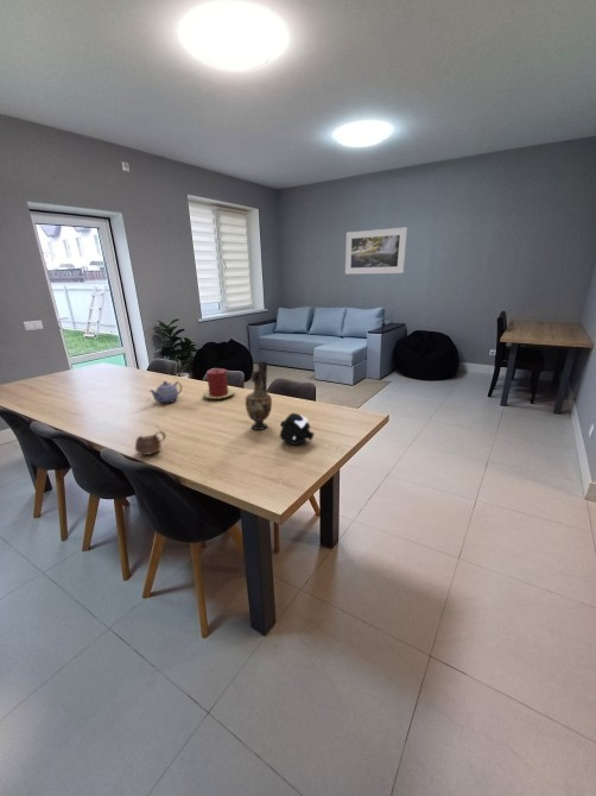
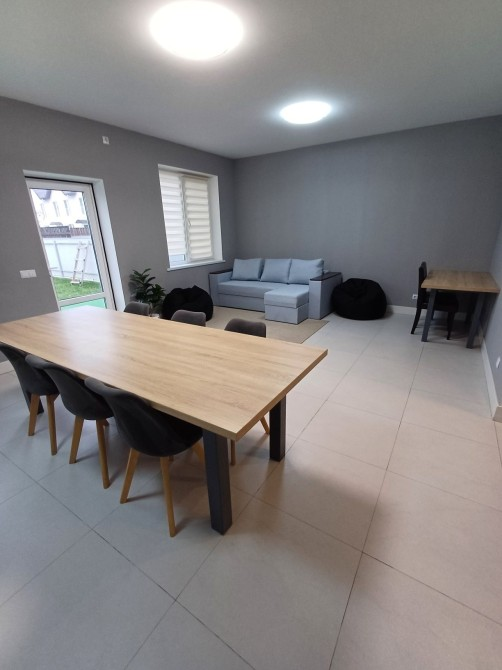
- cup [134,429,167,456]
- teapot [148,380,183,404]
- candle [202,367,235,400]
- speaker [279,412,316,446]
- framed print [344,226,408,276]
- vase [245,360,273,431]
